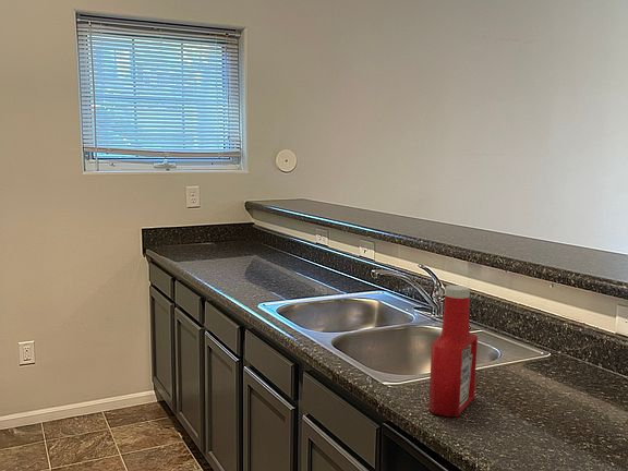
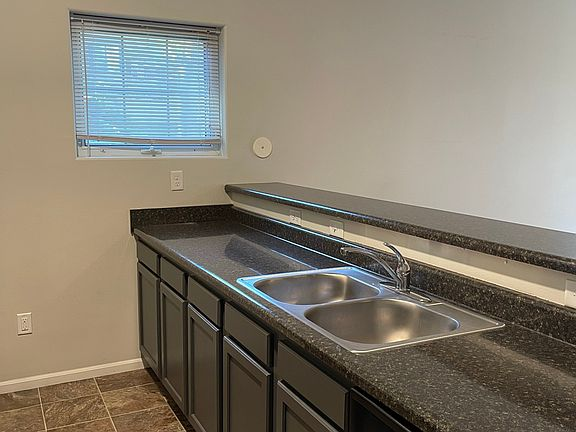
- soap bottle [427,285,479,418]
